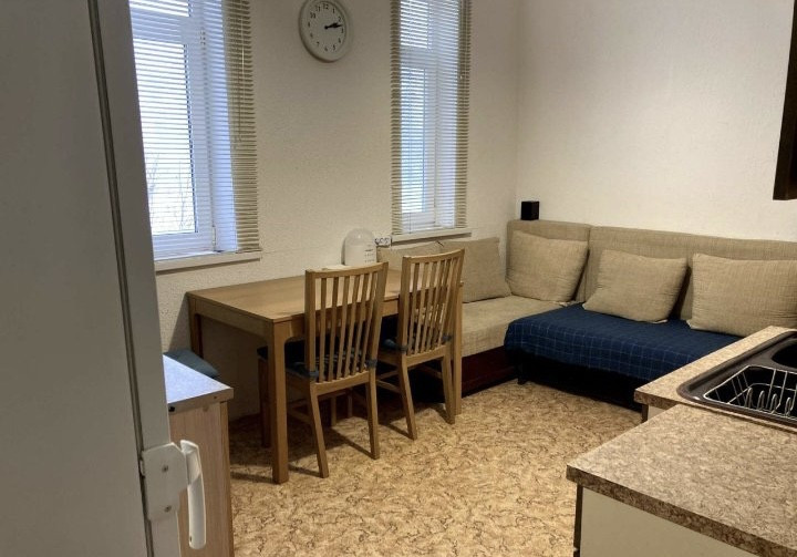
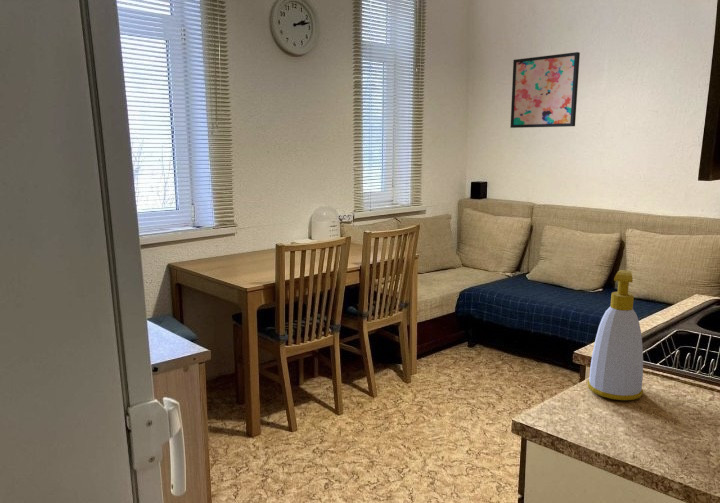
+ wall art [509,51,581,129]
+ soap bottle [586,269,644,401]
